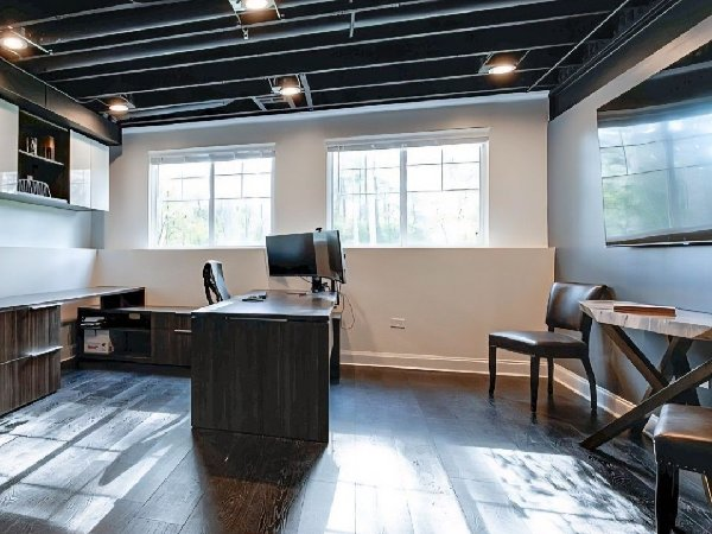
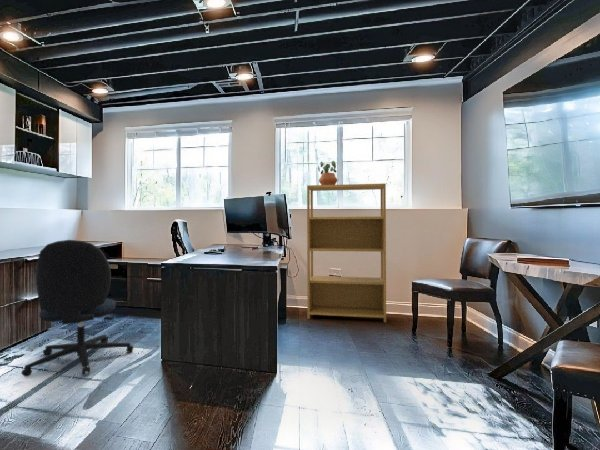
+ bookshelf [306,183,387,323]
+ office chair [20,239,135,378]
+ potted plant [317,160,339,185]
